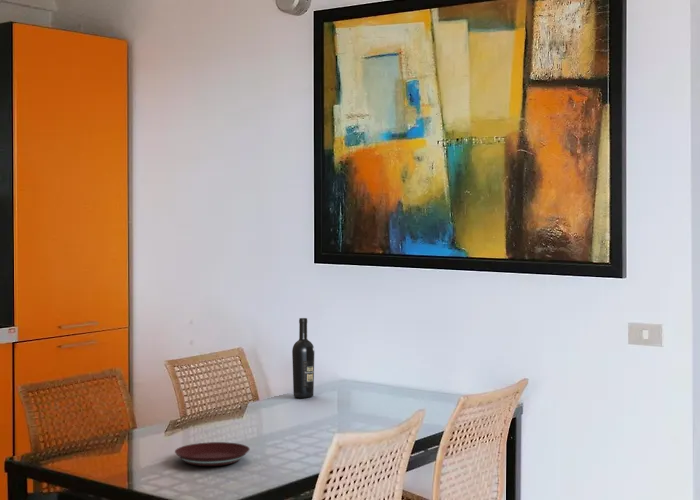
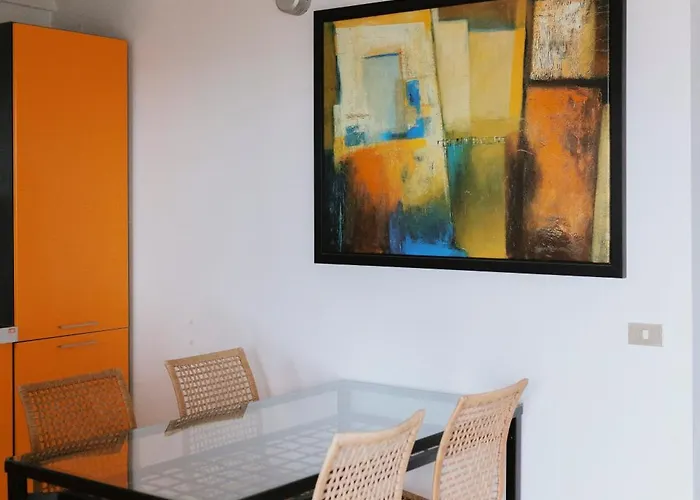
- wine bottle [291,317,315,399]
- plate [174,441,251,467]
